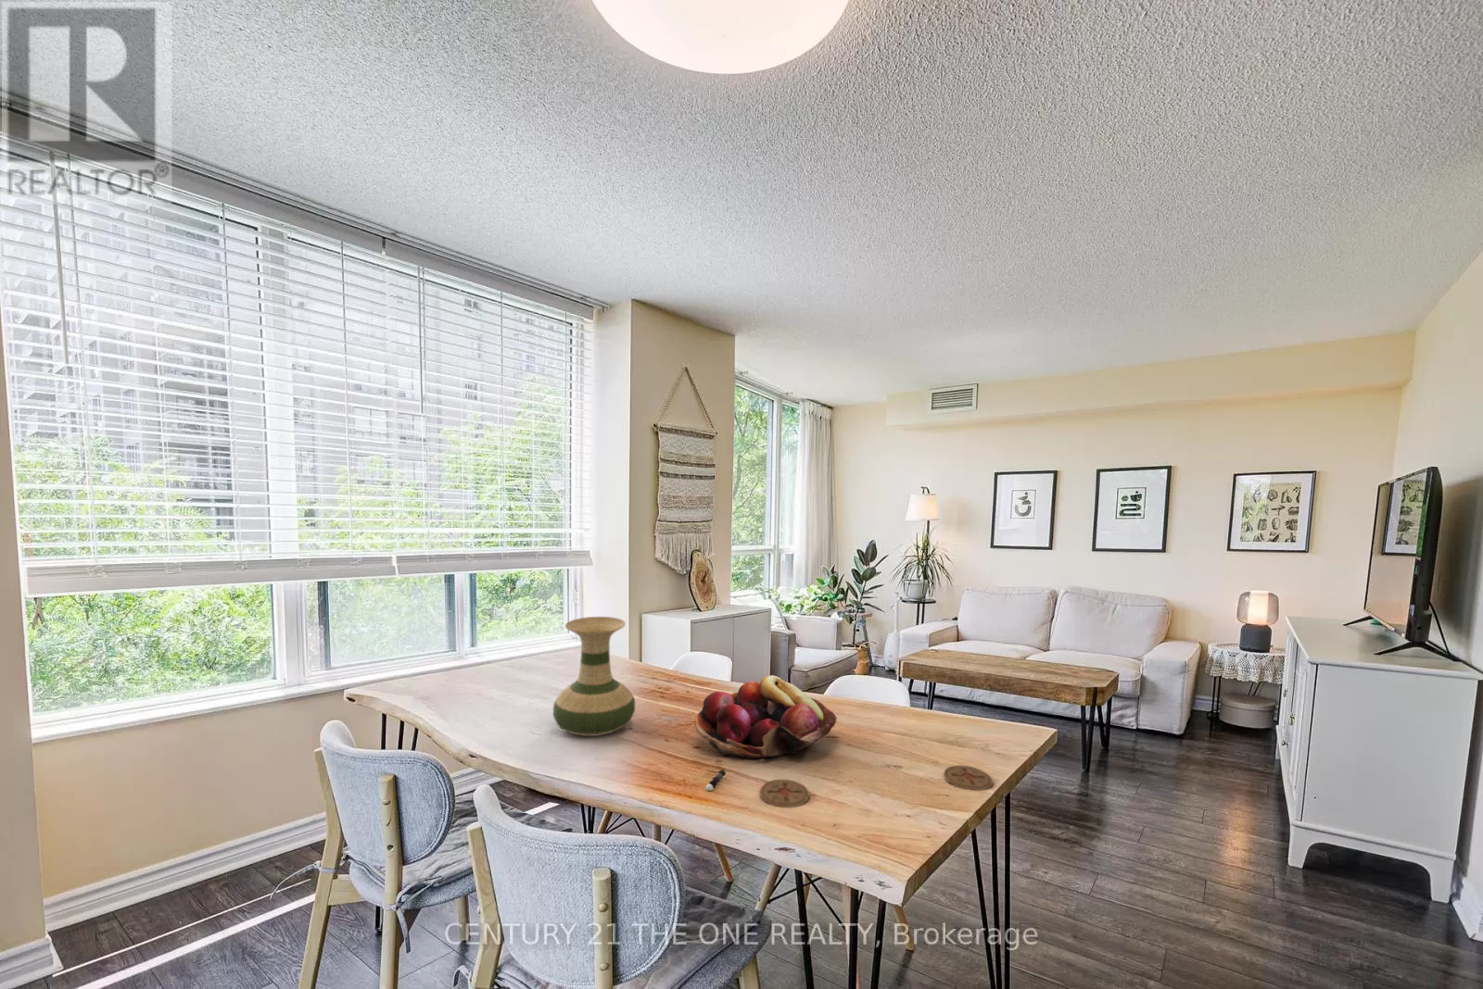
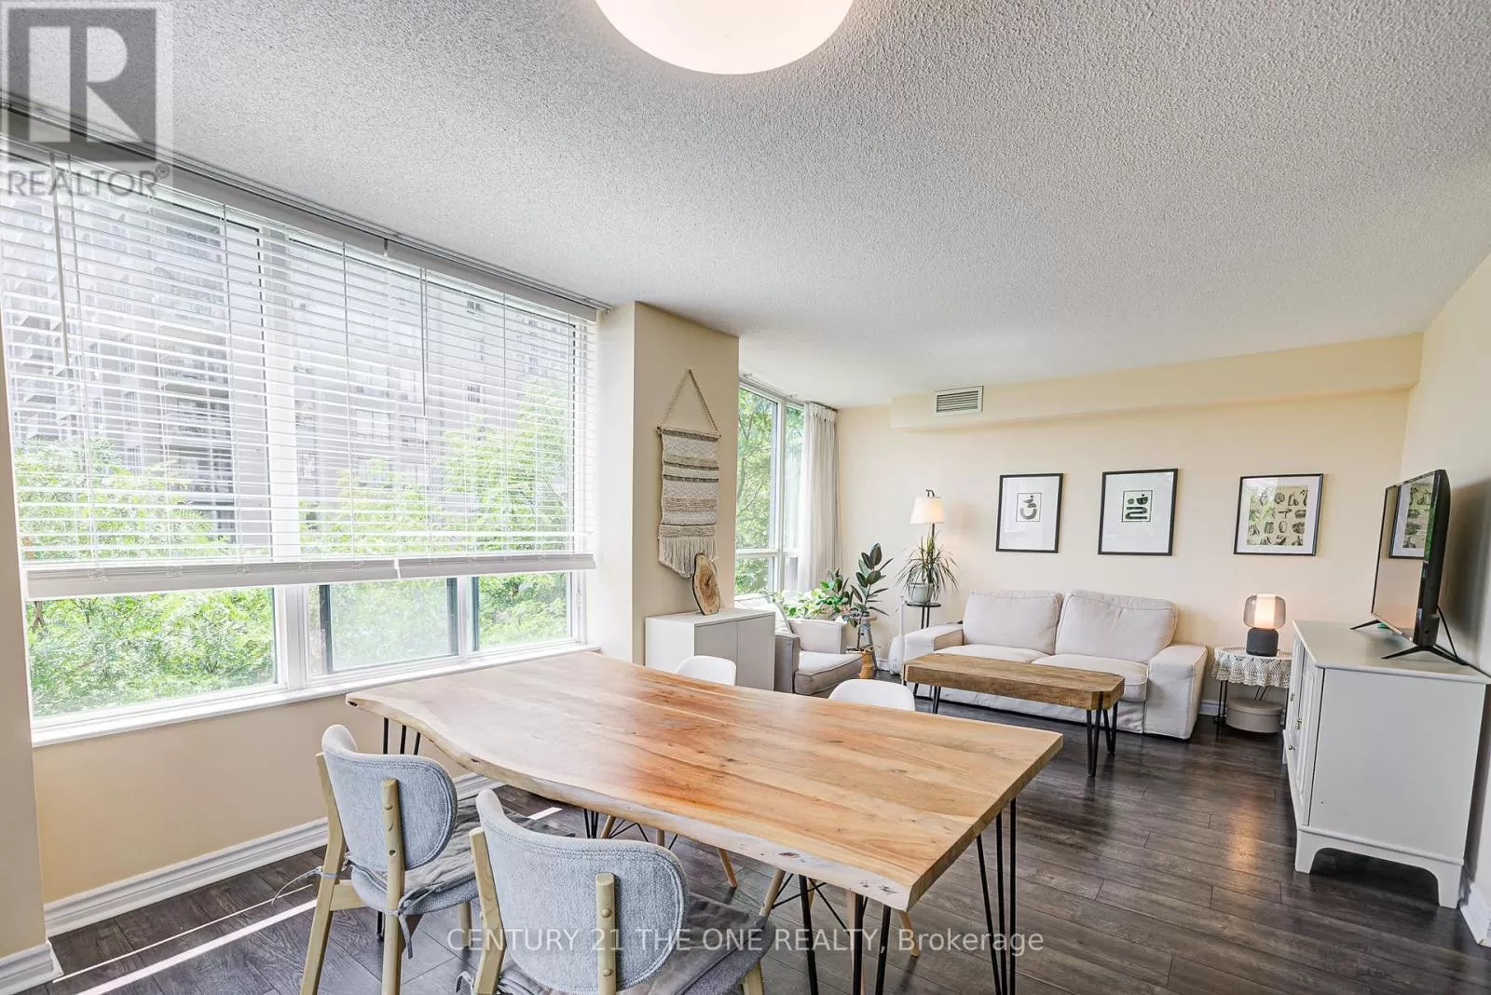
- coaster [943,764,995,790]
- vase [552,616,636,737]
- fruit basket [693,674,838,759]
- coaster [759,779,811,808]
- pepper shaker [706,768,727,791]
